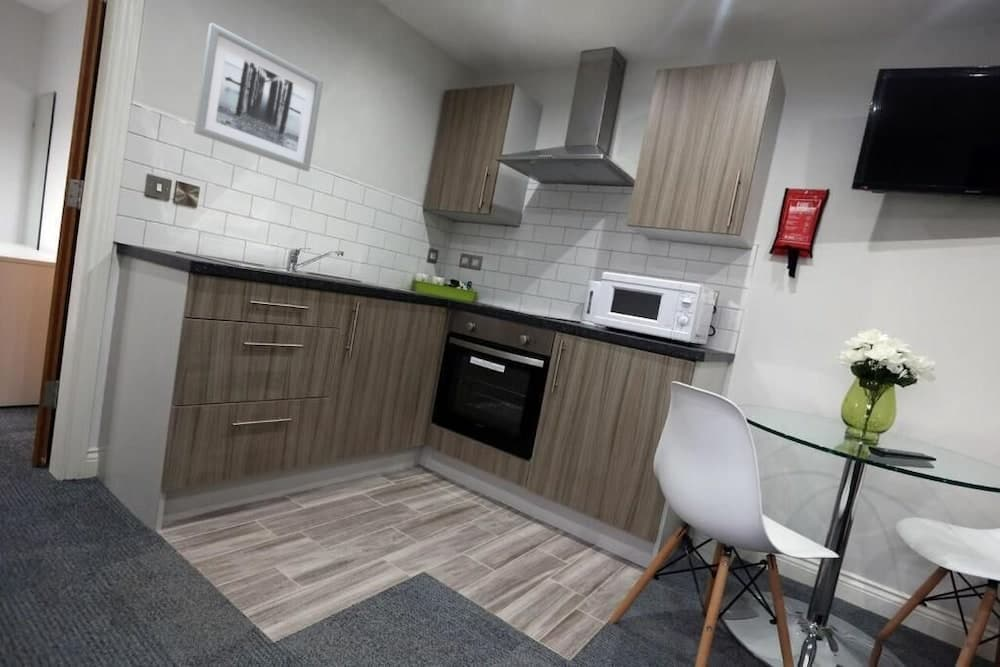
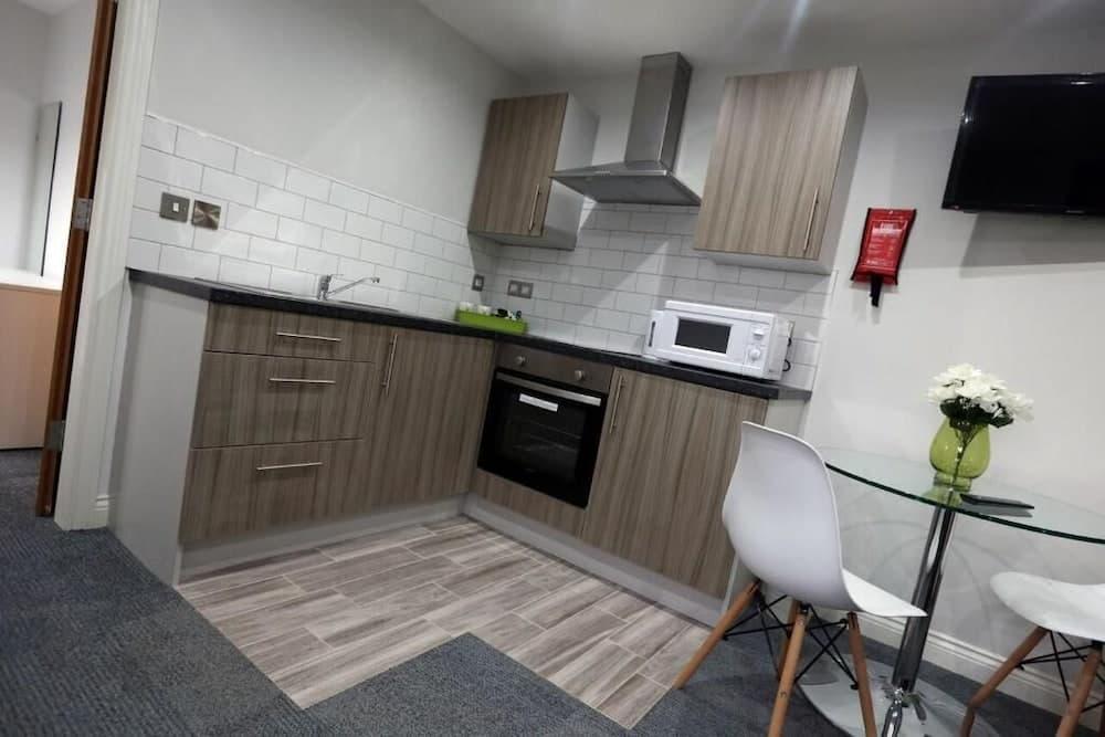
- wall art [193,22,324,173]
